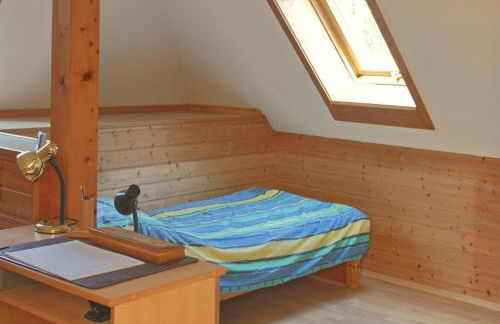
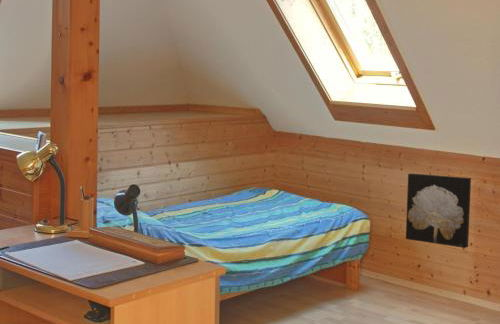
+ wall art [405,173,472,249]
